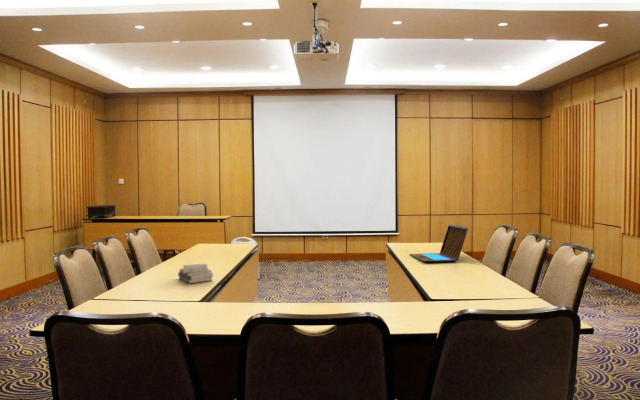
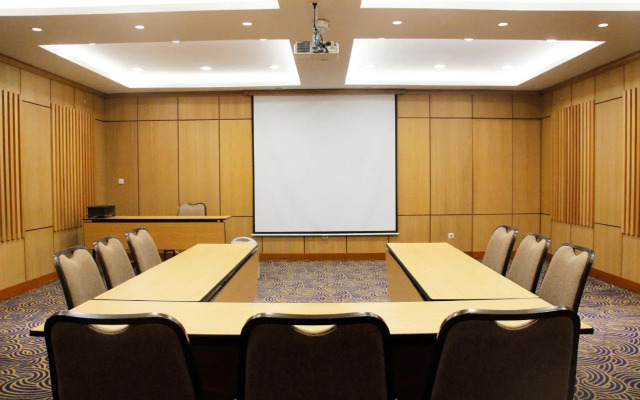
- book [177,263,214,284]
- laptop [408,223,469,263]
